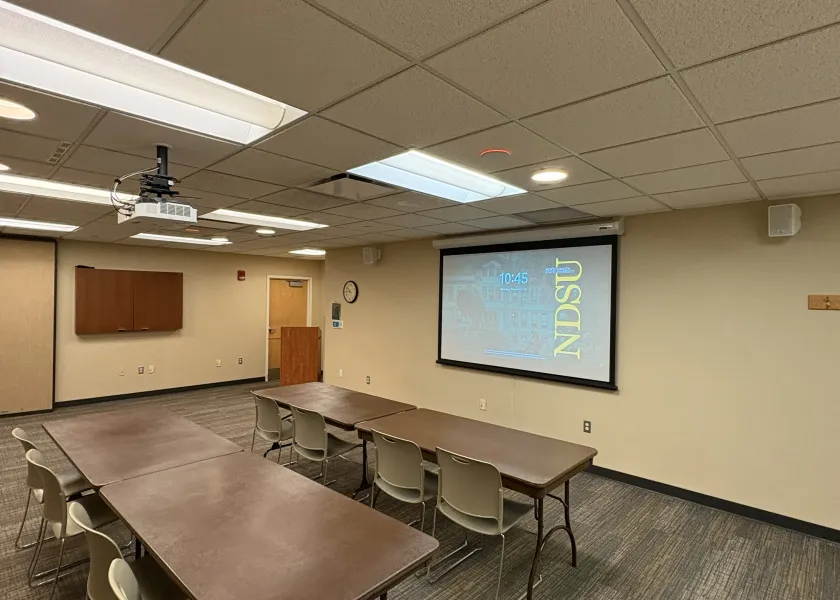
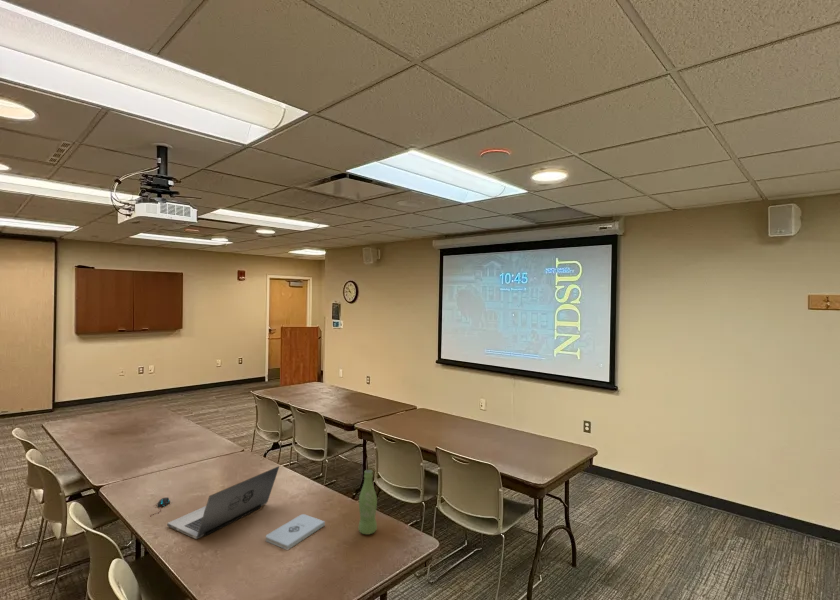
+ bottle [358,469,378,535]
+ laptop [166,465,280,540]
+ notepad [265,513,326,551]
+ mouse [151,496,171,516]
